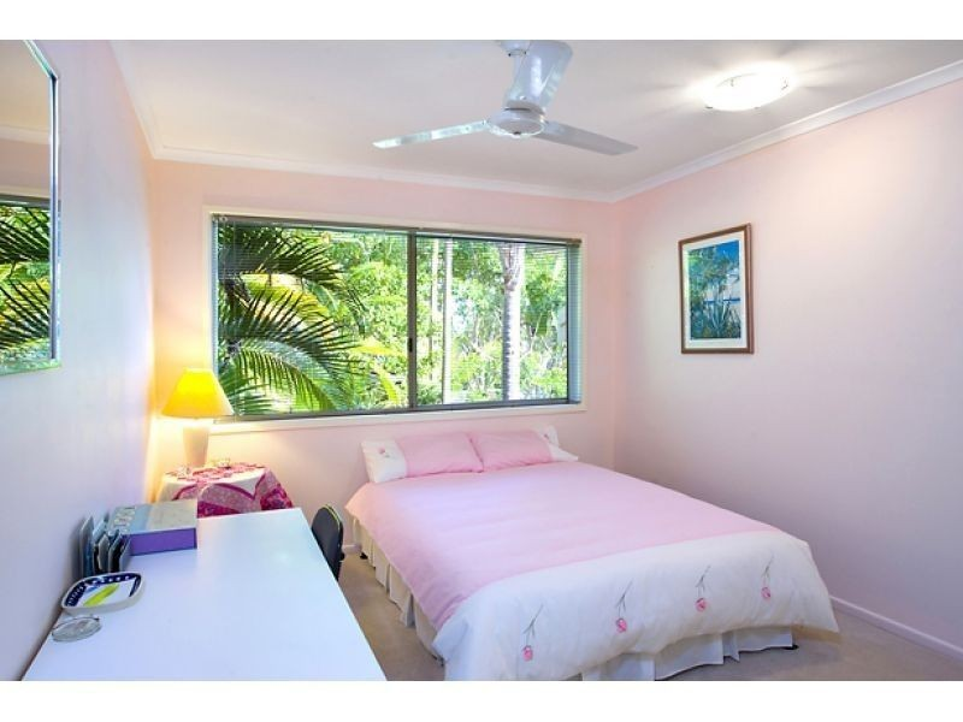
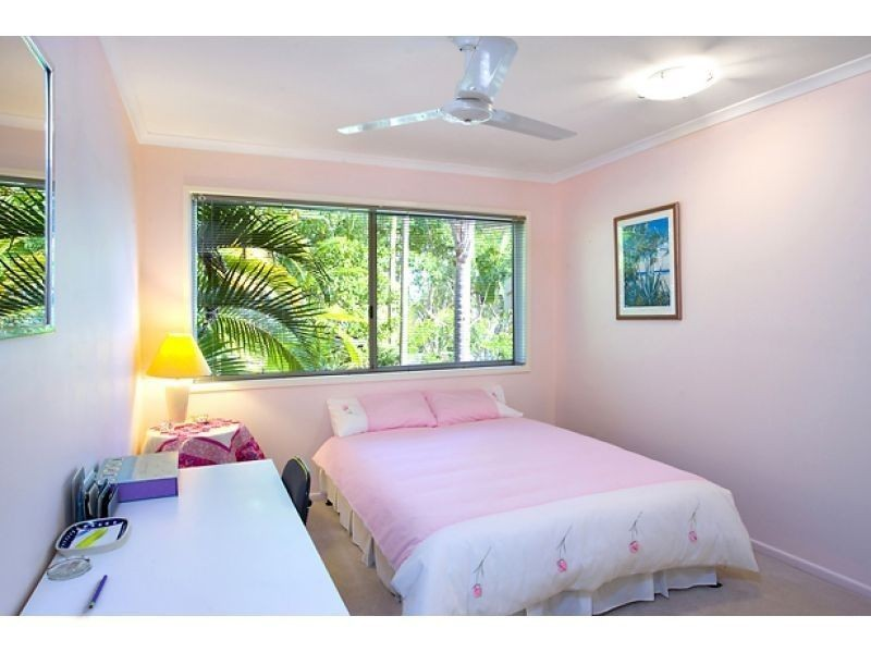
+ pen [88,574,109,609]
